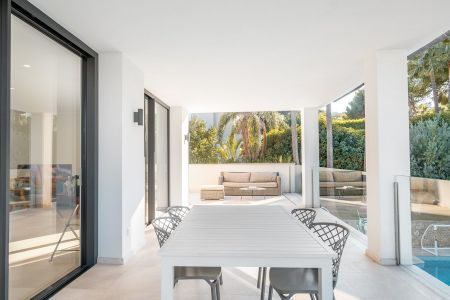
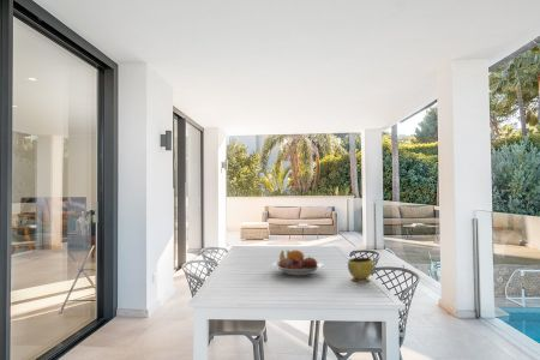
+ bowl [347,257,374,283]
+ fruit bowl [272,248,324,277]
